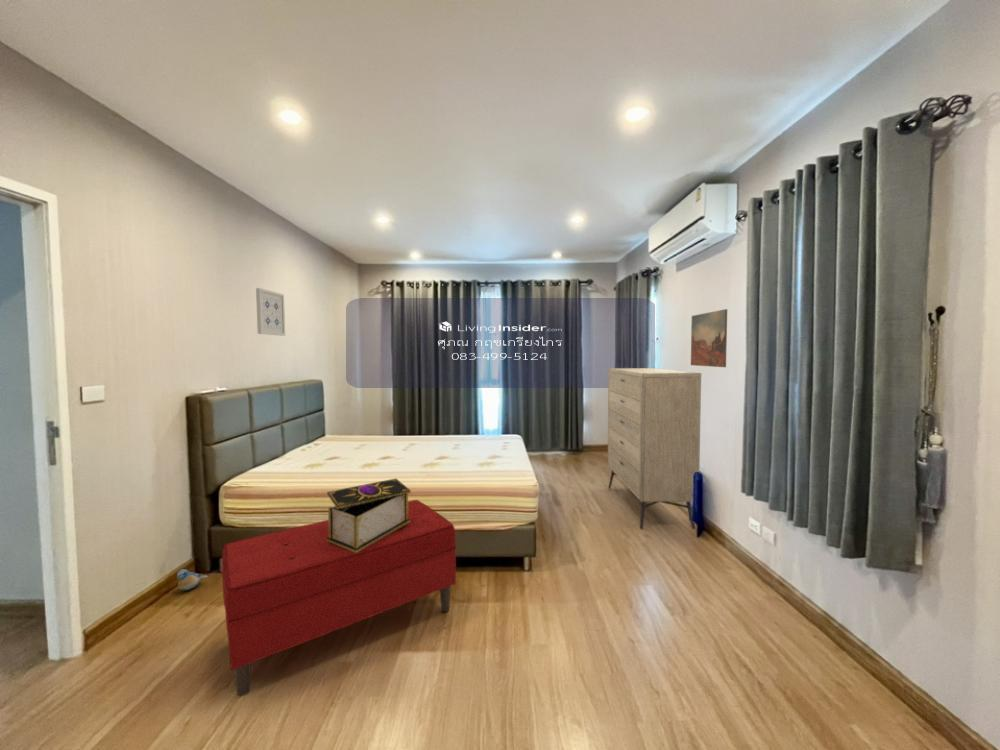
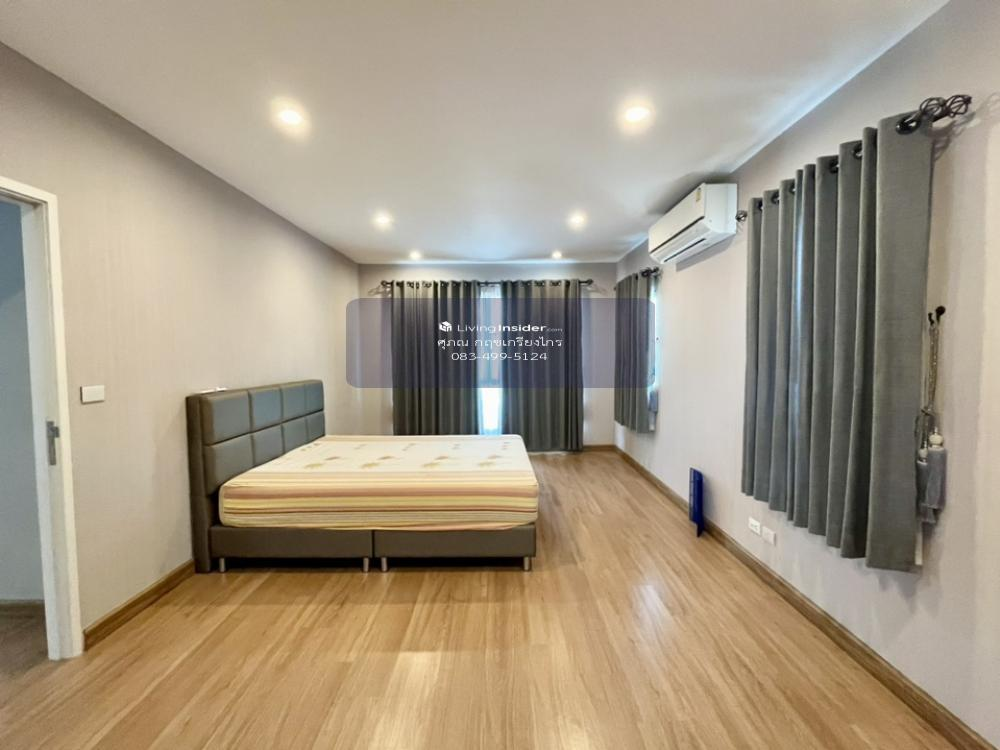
- decorative box [326,477,412,553]
- wall art [255,287,286,337]
- wall art [690,308,728,368]
- bench [221,499,457,697]
- dresser [607,367,702,530]
- plush toy [176,568,208,591]
